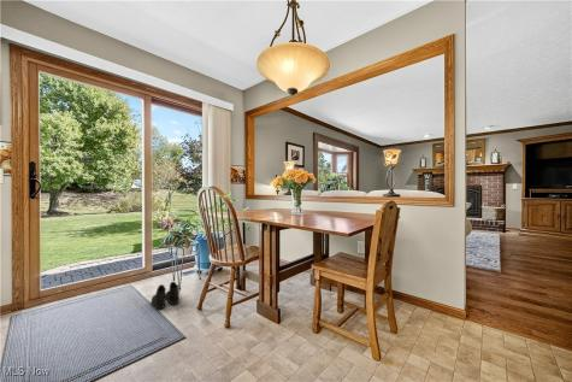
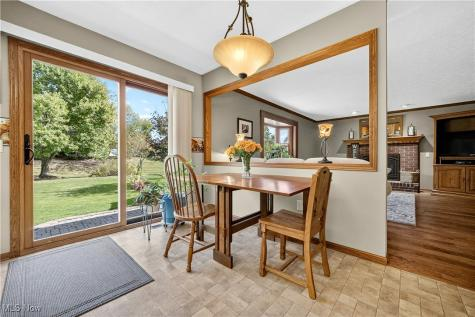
- boots [151,281,181,310]
